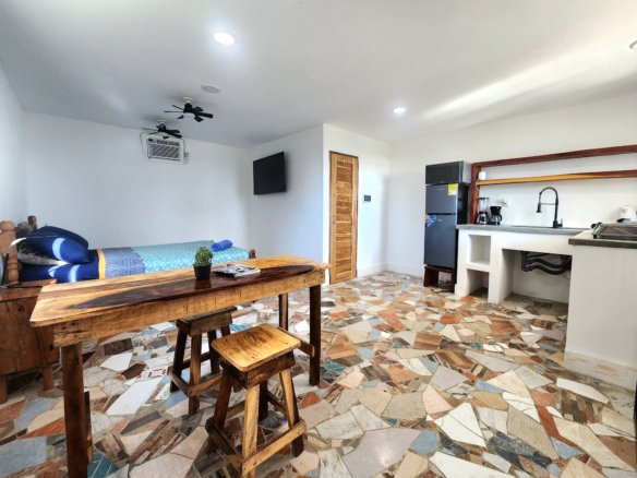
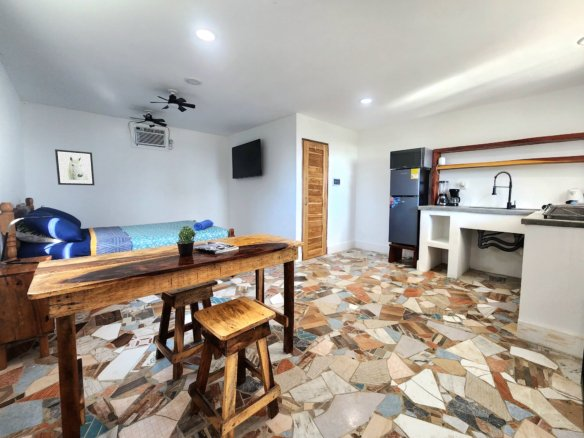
+ wall art [54,148,95,186]
